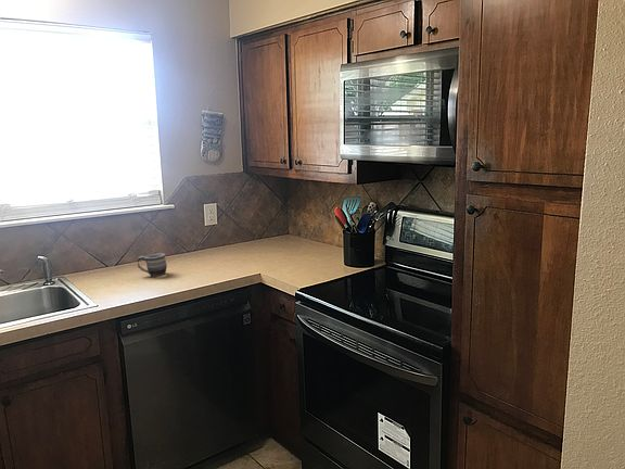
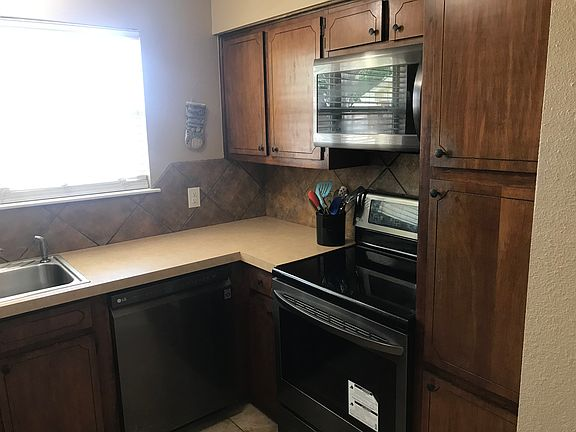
- mug [137,252,168,278]
